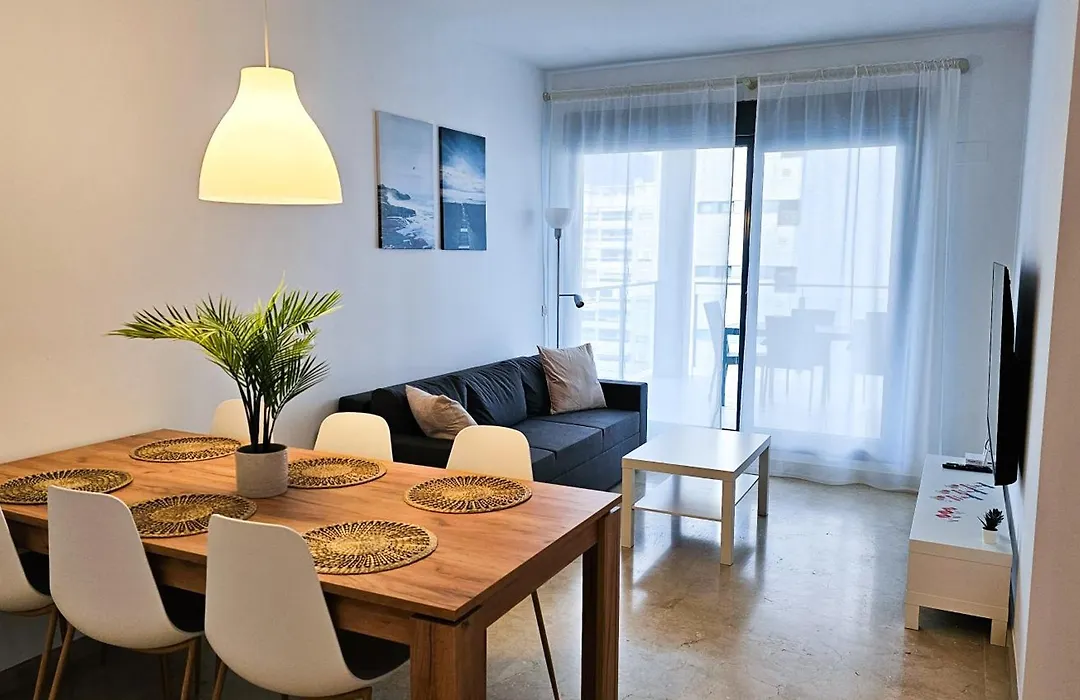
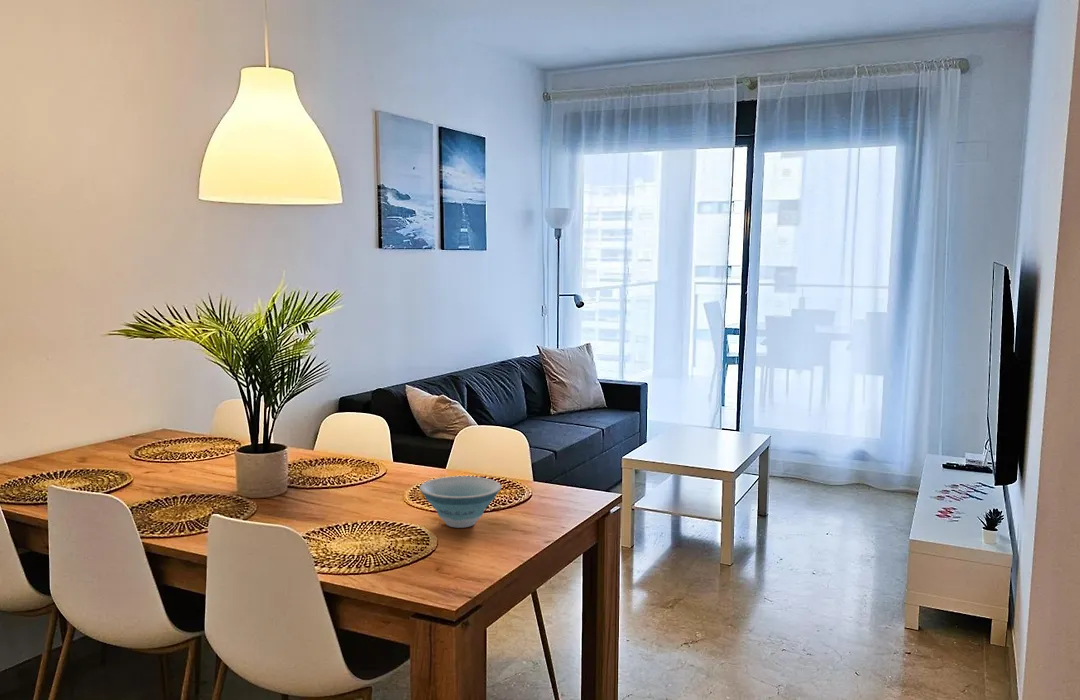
+ bowl [418,475,502,529]
